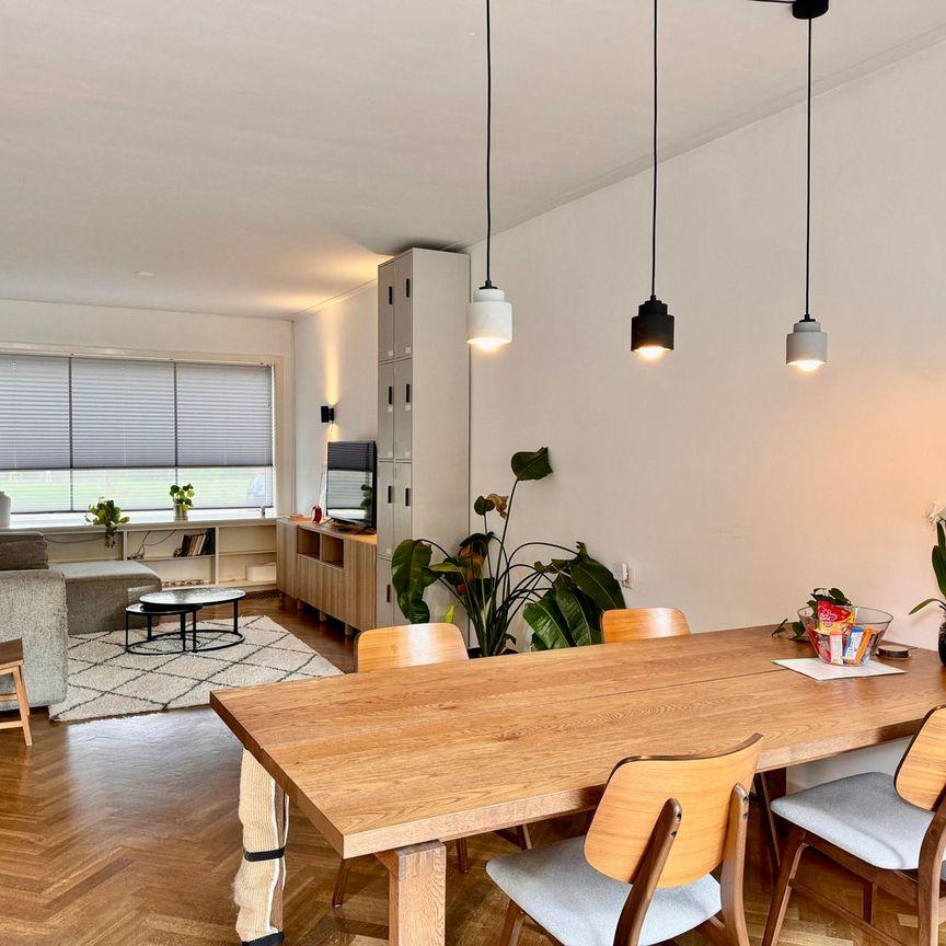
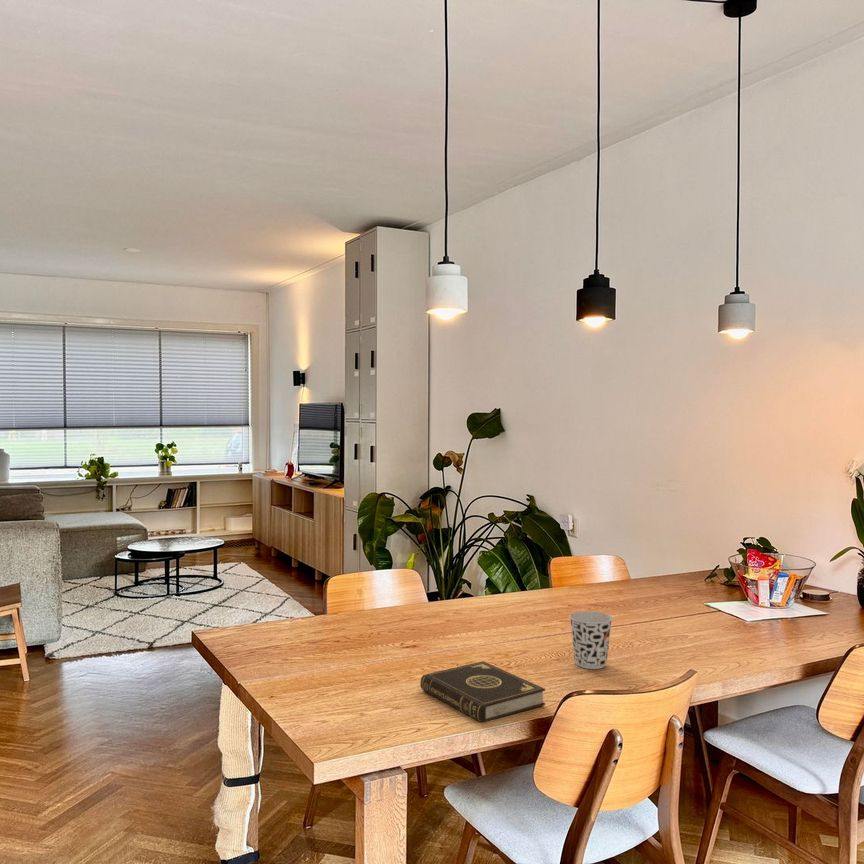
+ book [419,660,546,724]
+ cup [568,610,614,670]
